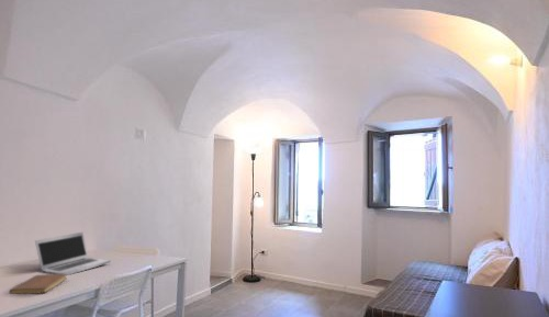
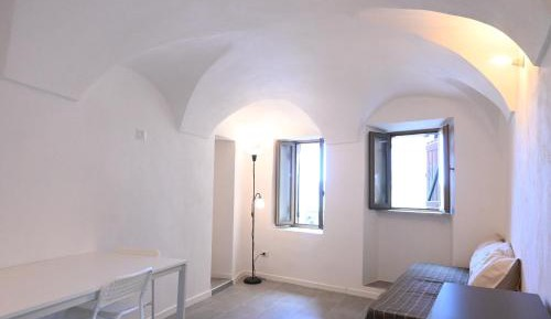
- notebook [8,273,68,295]
- laptop [34,231,112,276]
